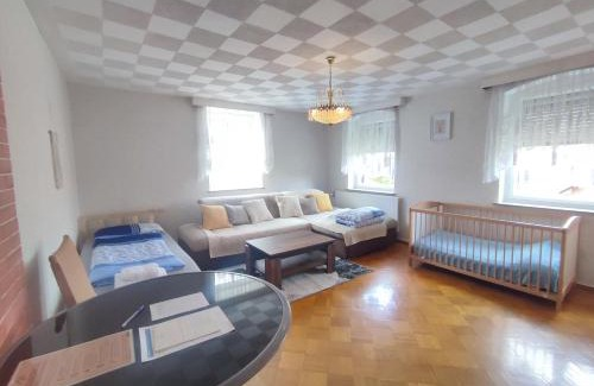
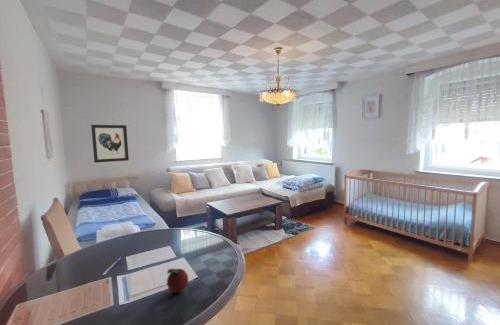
+ wall art [90,124,130,164]
+ fruit [166,268,189,294]
